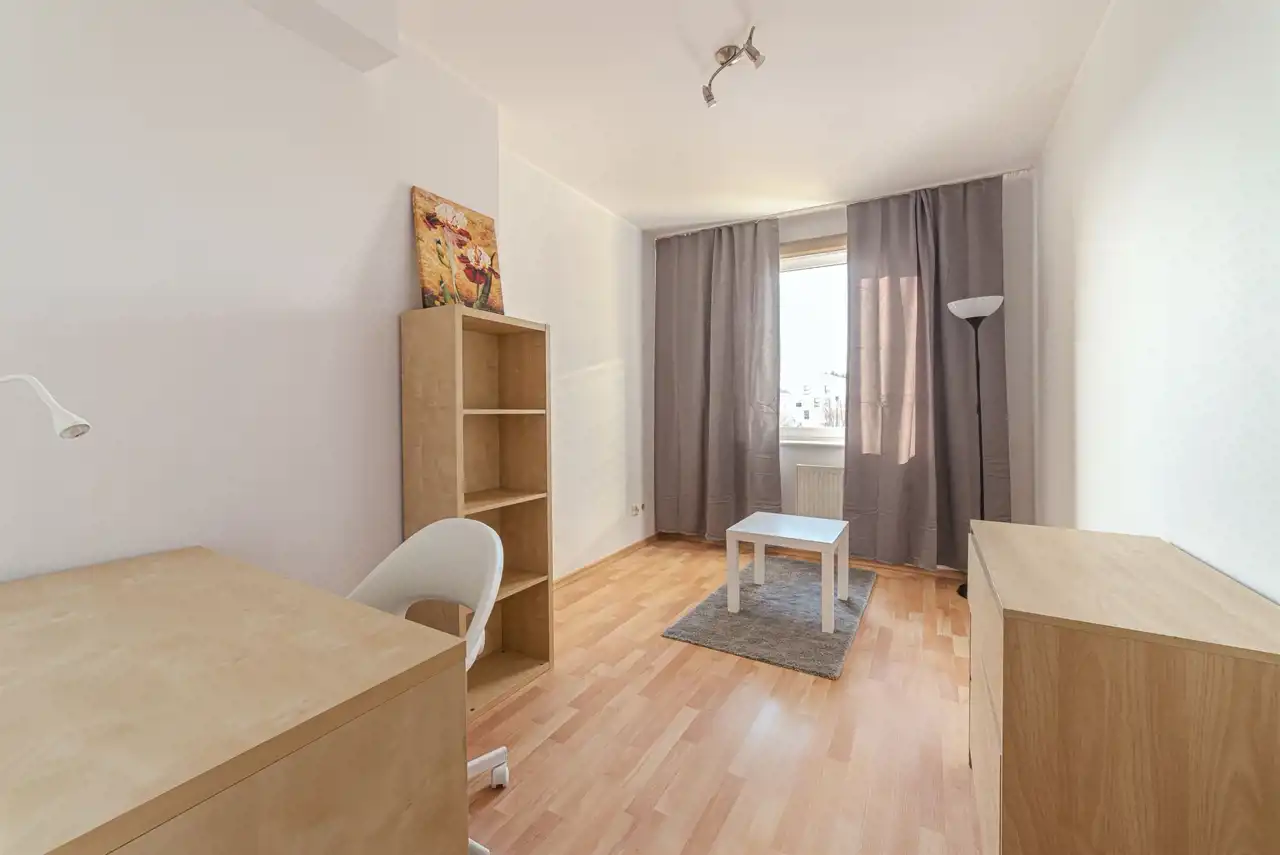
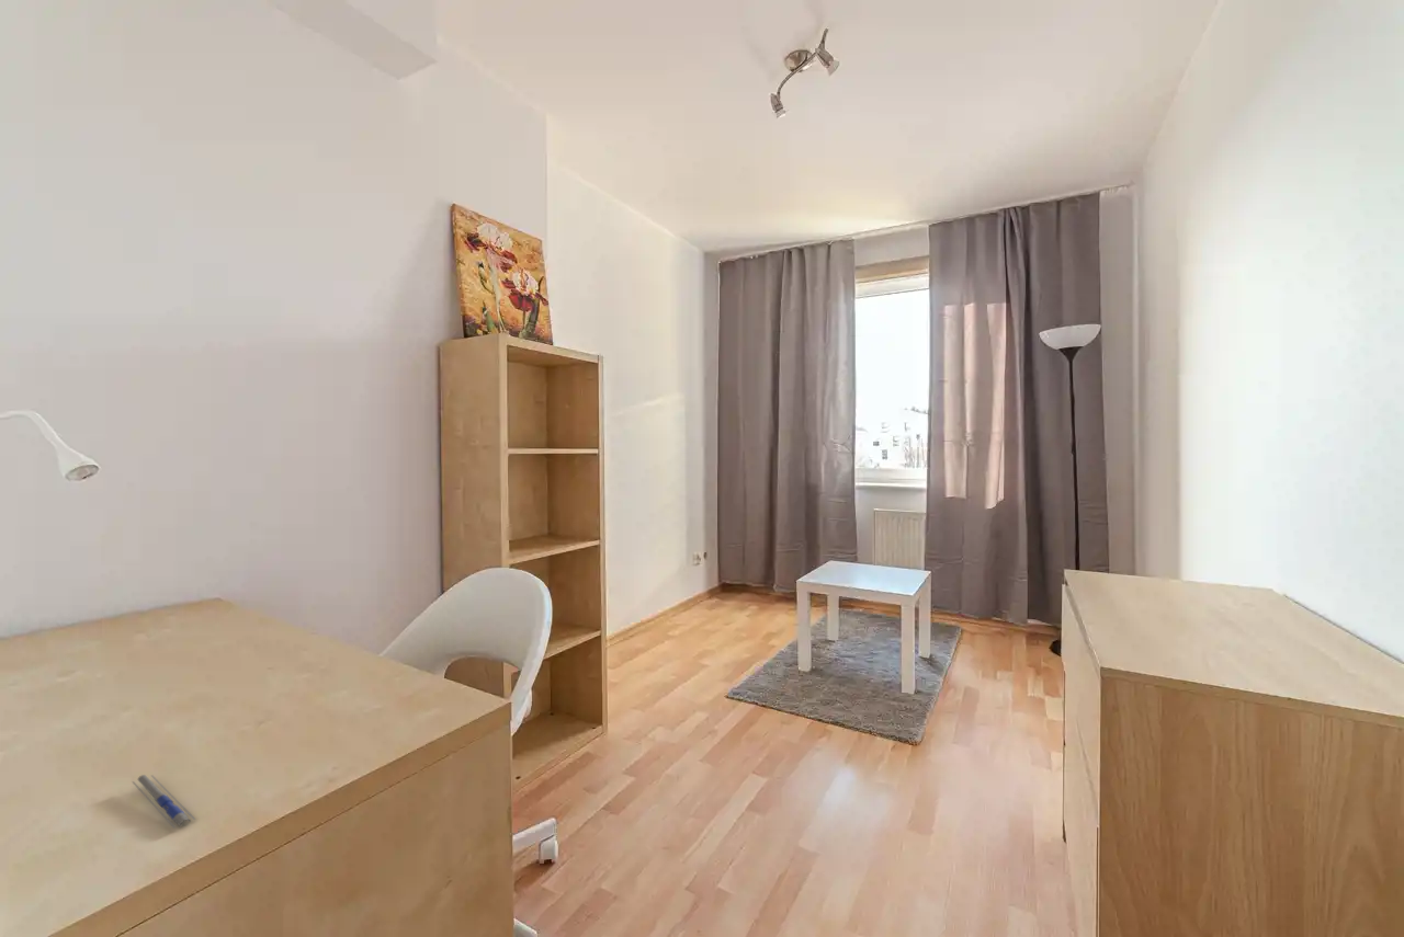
+ pen [131,774,197,830]
